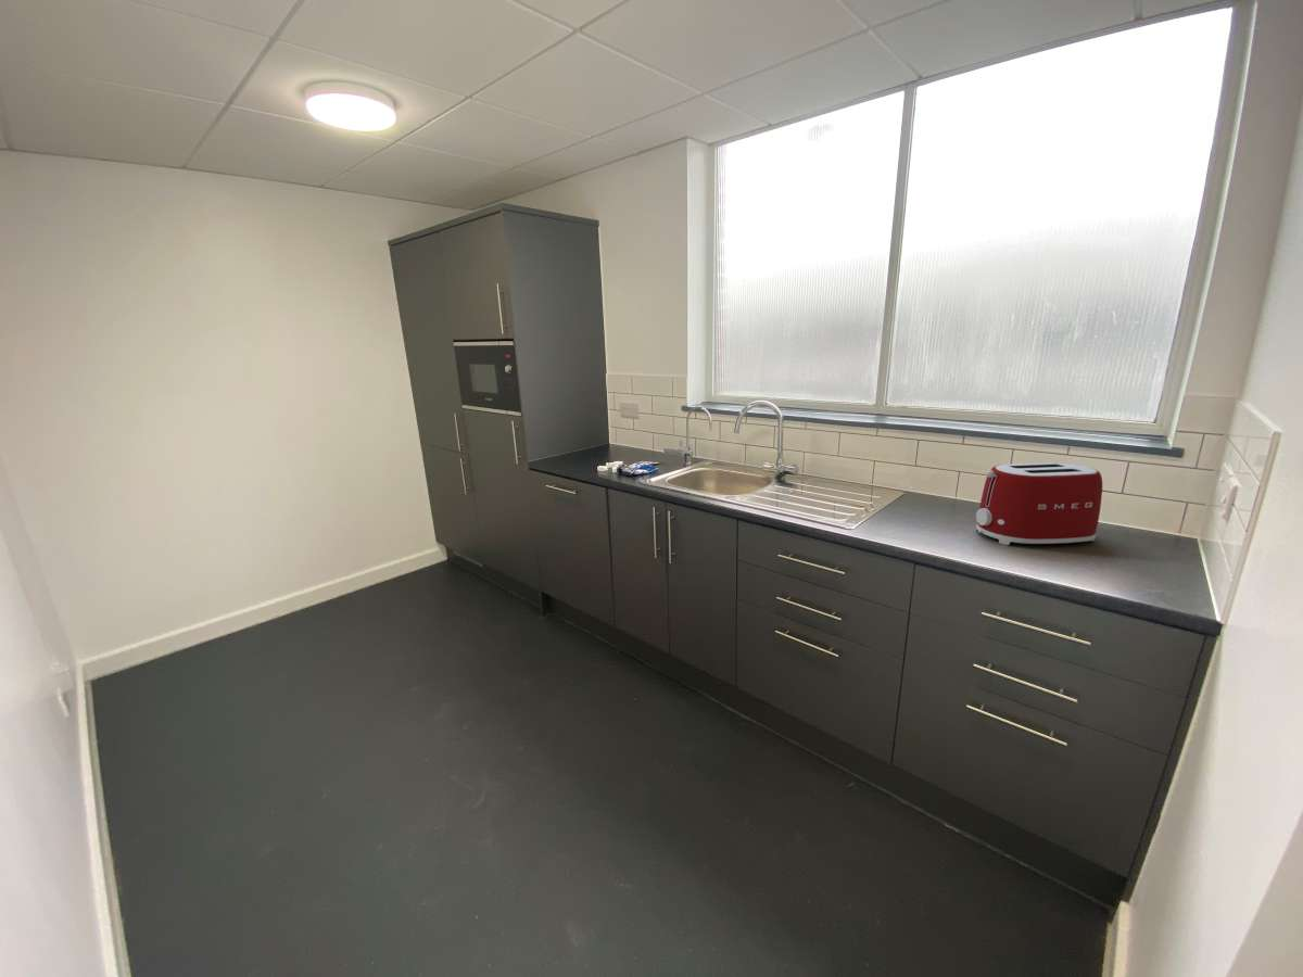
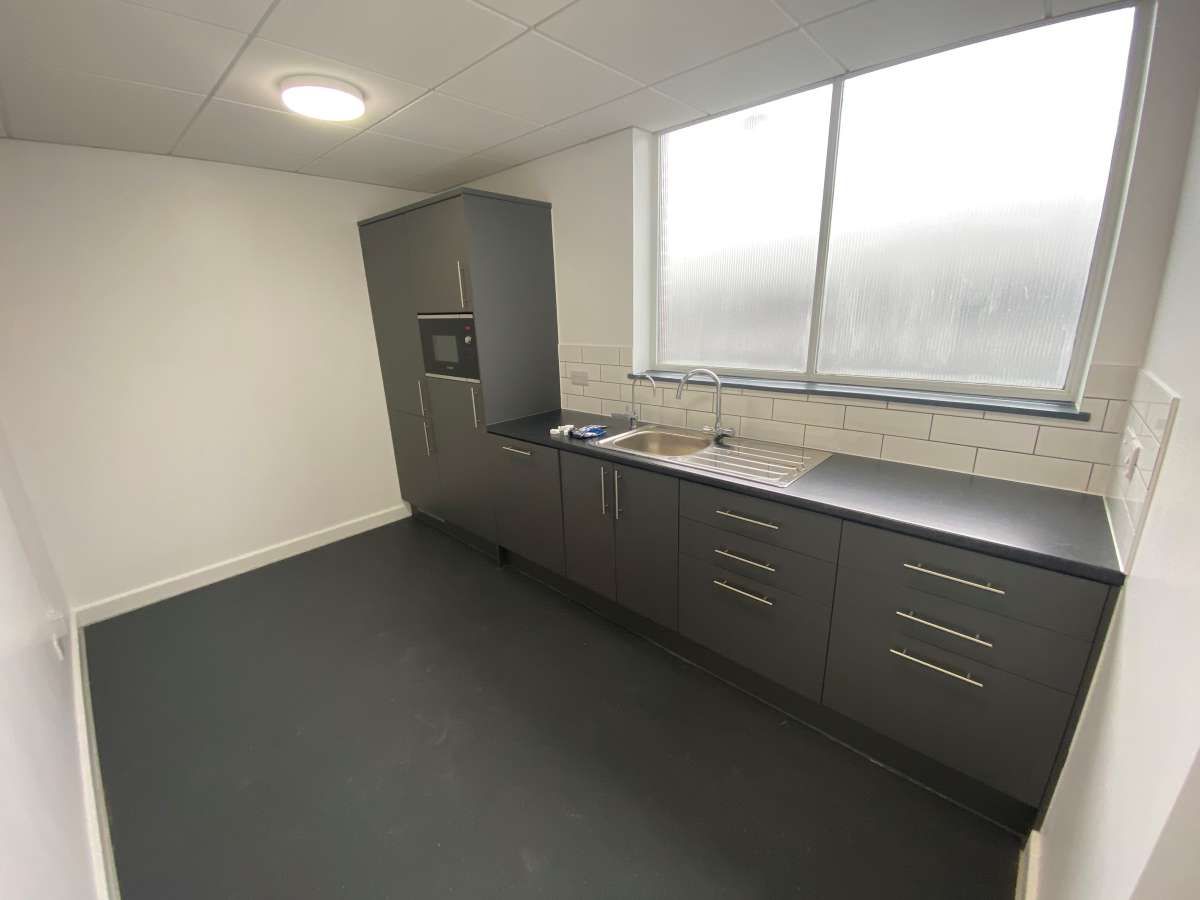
- toaster [975,461,1103,546]
